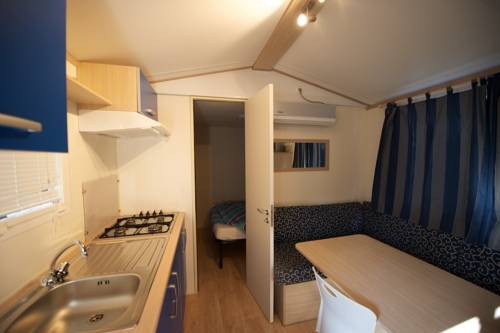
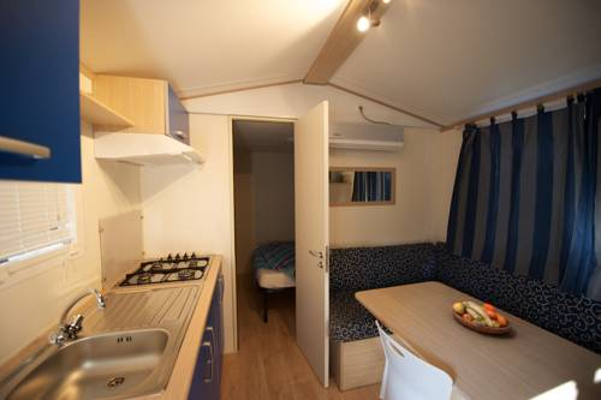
+ fruit bowl [451,300,513,335]
